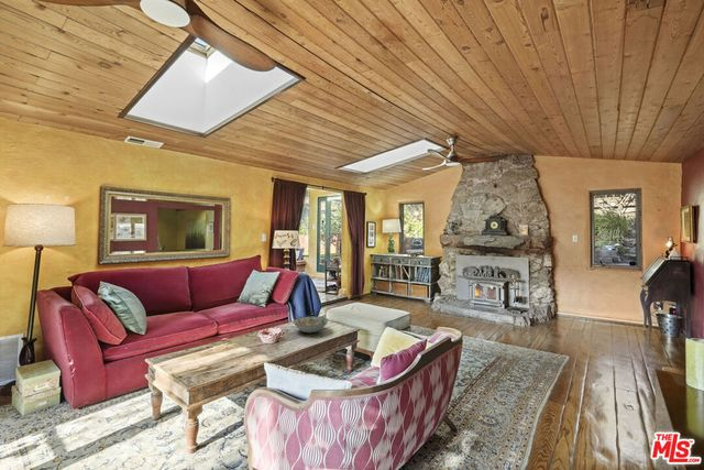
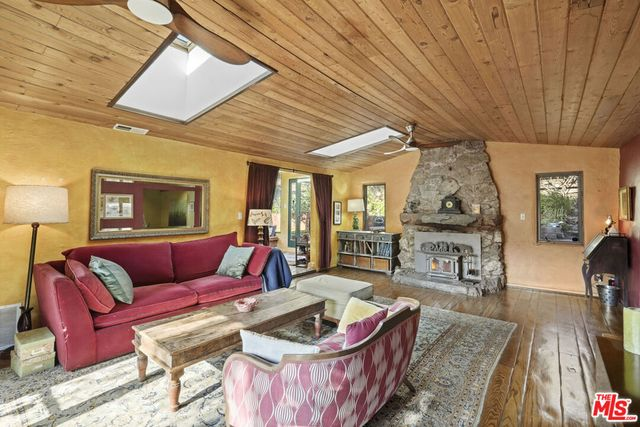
- decorative bowl [292,315,329,335]
